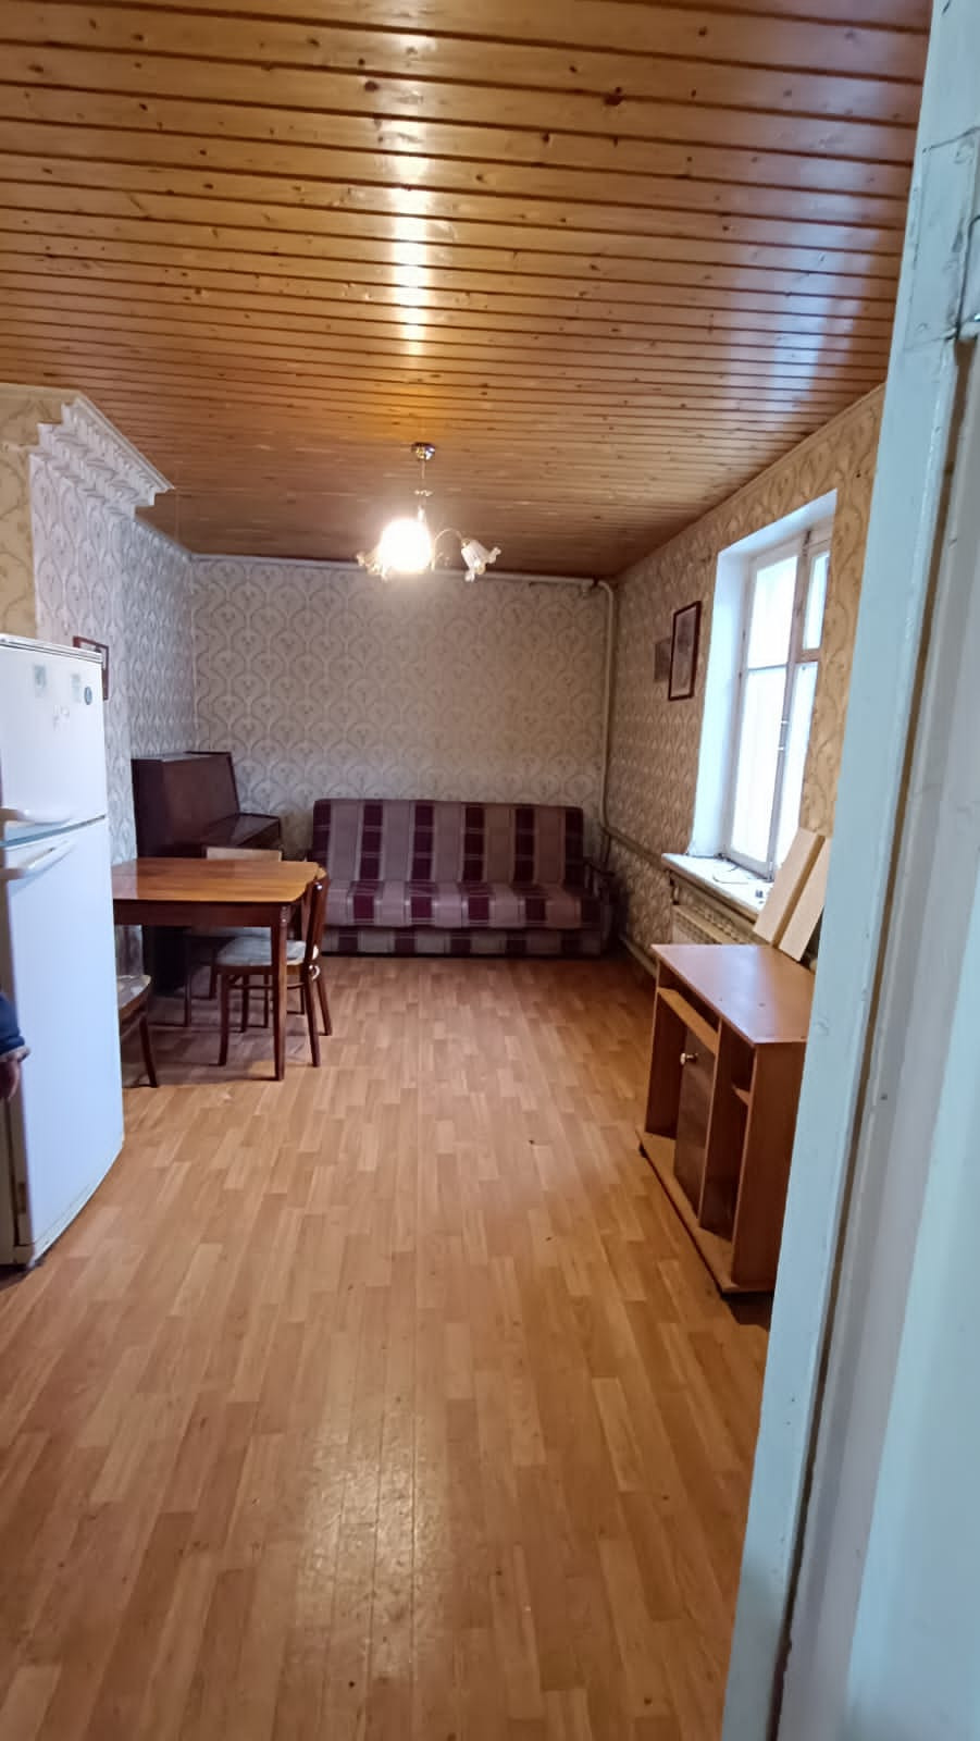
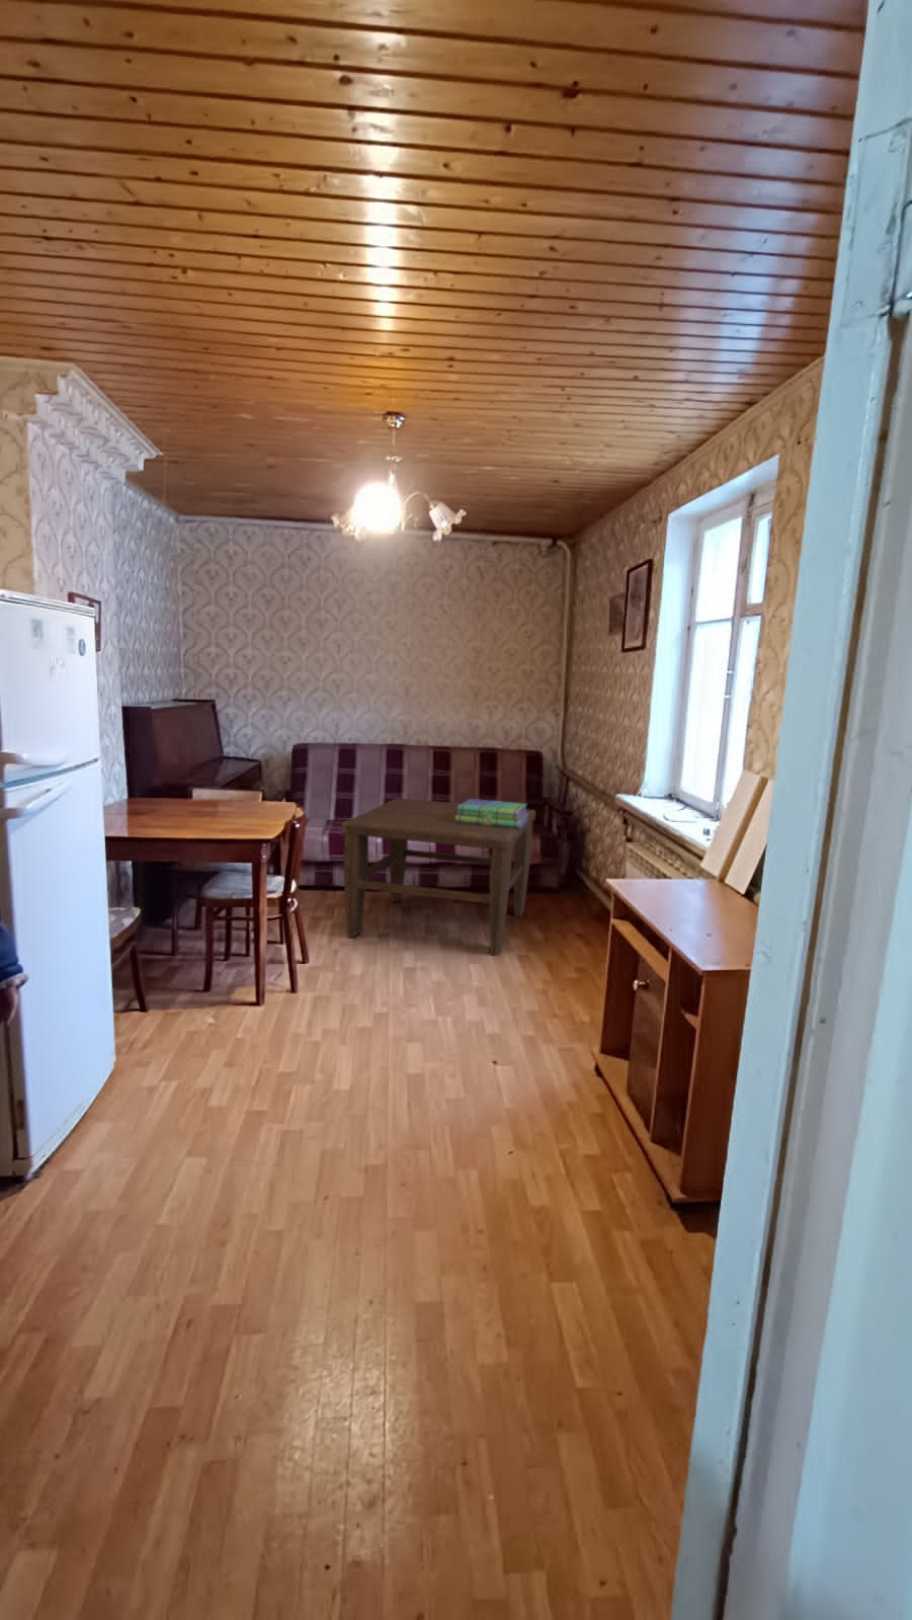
+ stack of books [456,798,528,829]
+ coffee table [340,797,536,957]
